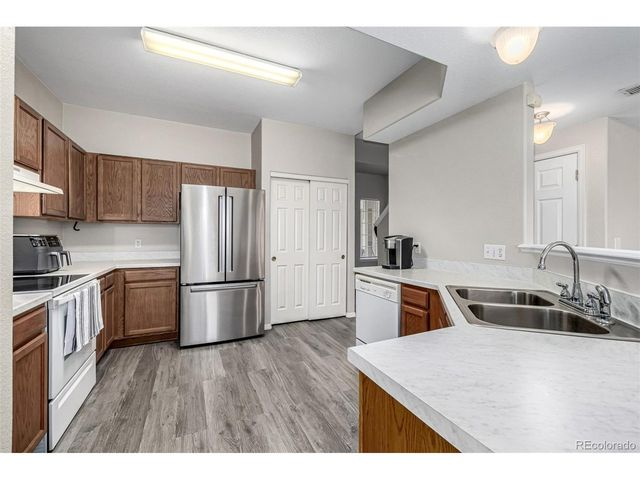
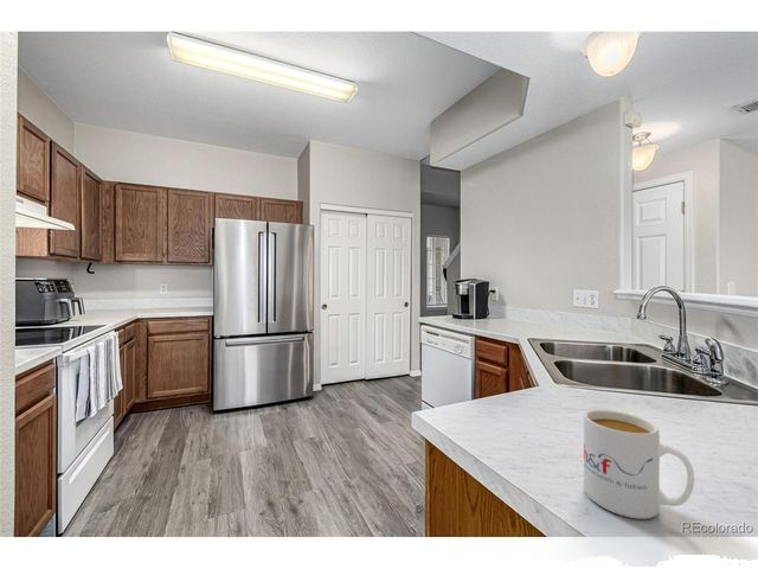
+ mug [583,409,695,520]
